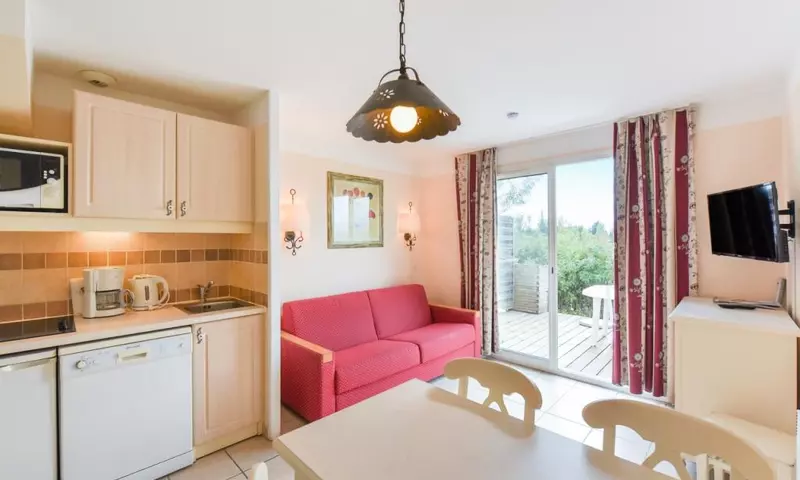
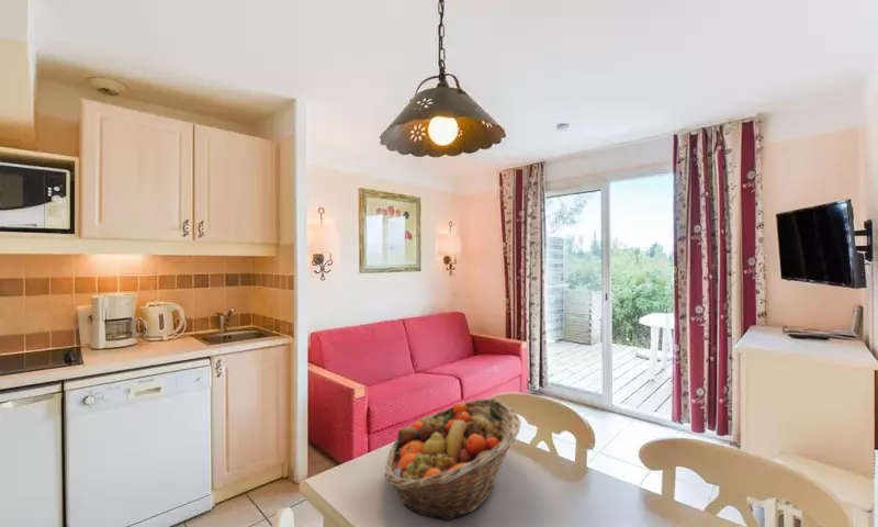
+ fruit basket [384,397,522,522]
